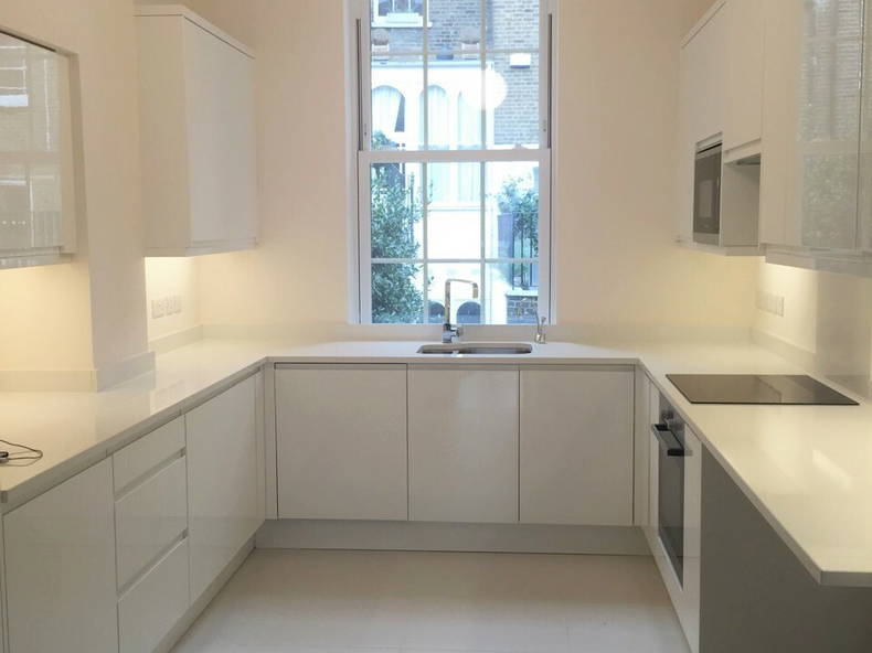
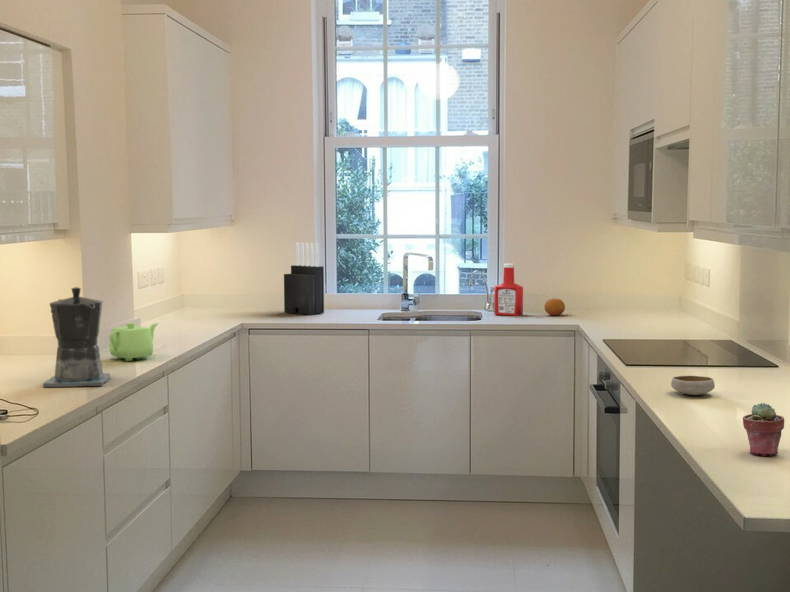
+ potted succulent [742,402,785,457]
+ teapot [108,322,160,362]
+ bowl [670,375,716,396]
+ fruit [543,298,566,316]
+ coffee maker [42,286,111,388]
+ soap bottle [493,263,524,317]
+ knife block [283,241,325,316]
